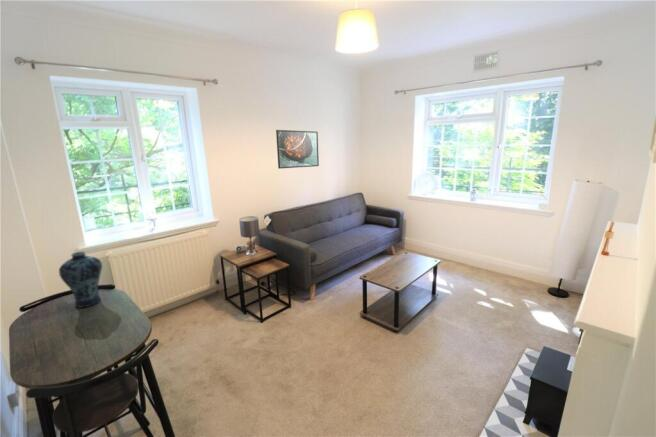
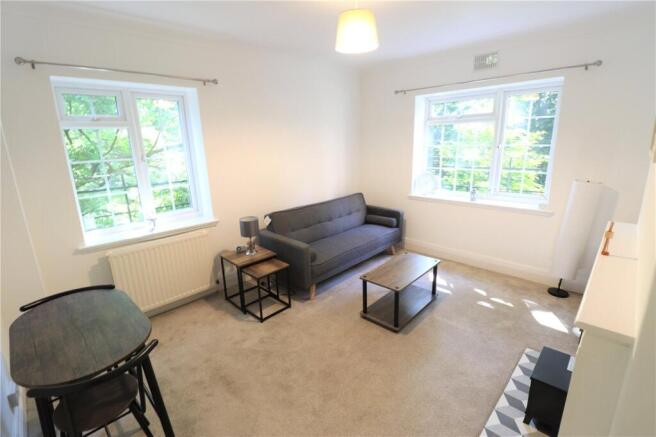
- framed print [275,129,320,170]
- vase [58,251,103,309]
